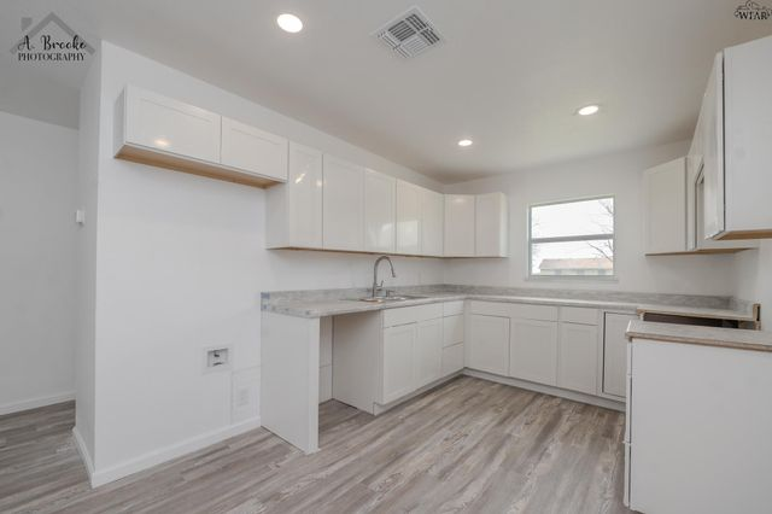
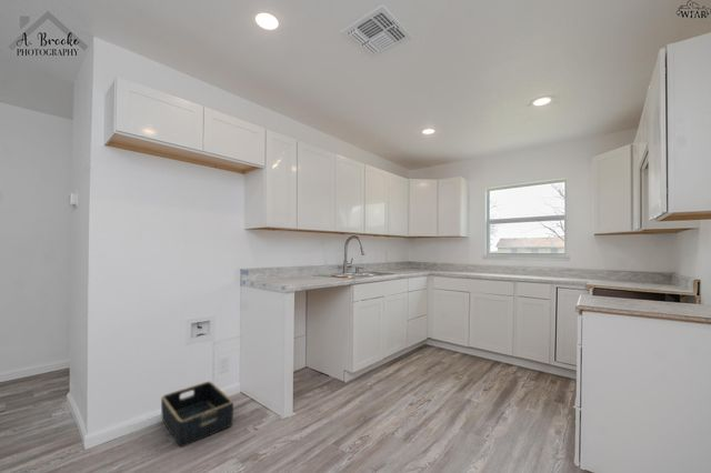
+ basket [160,381,234,447]
